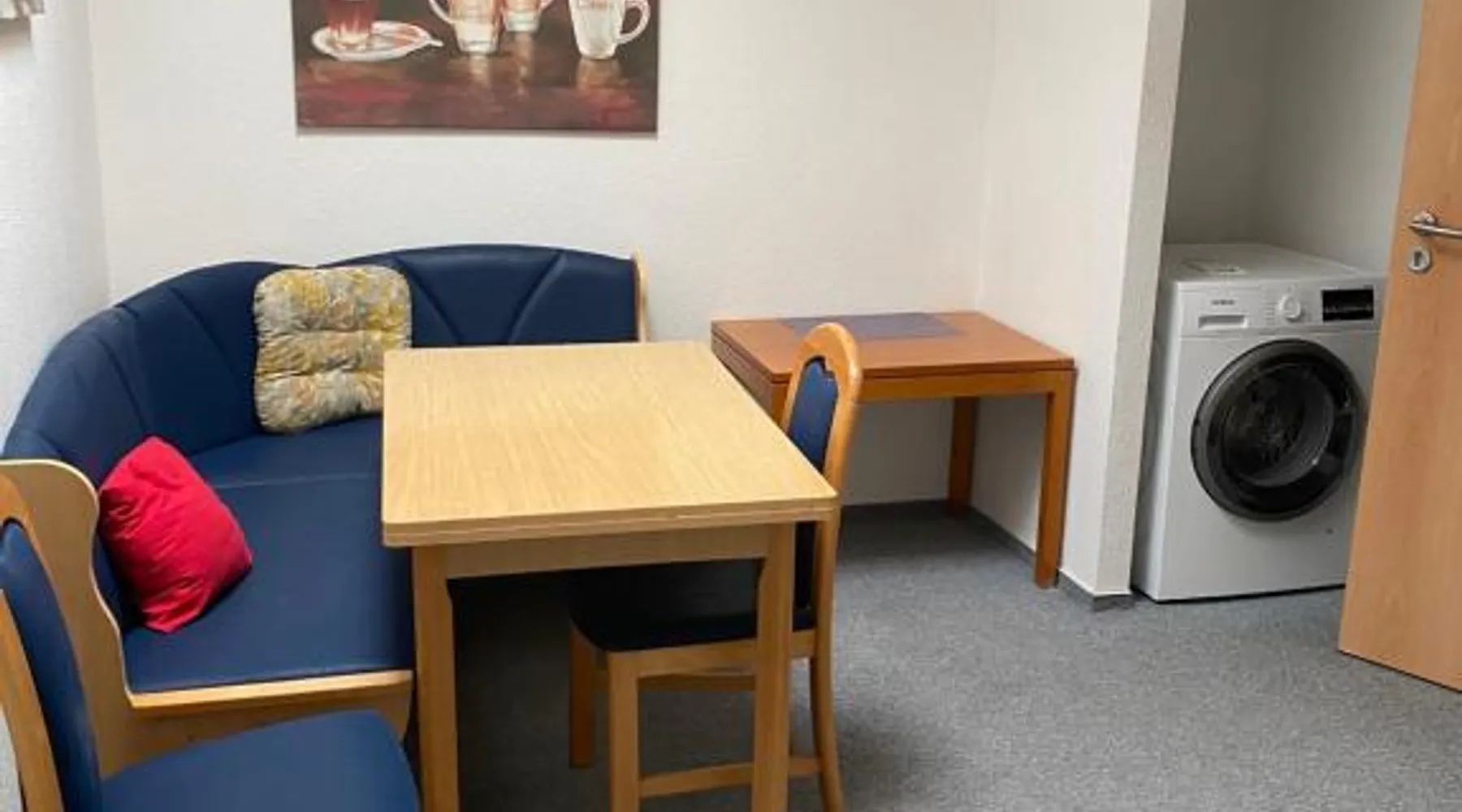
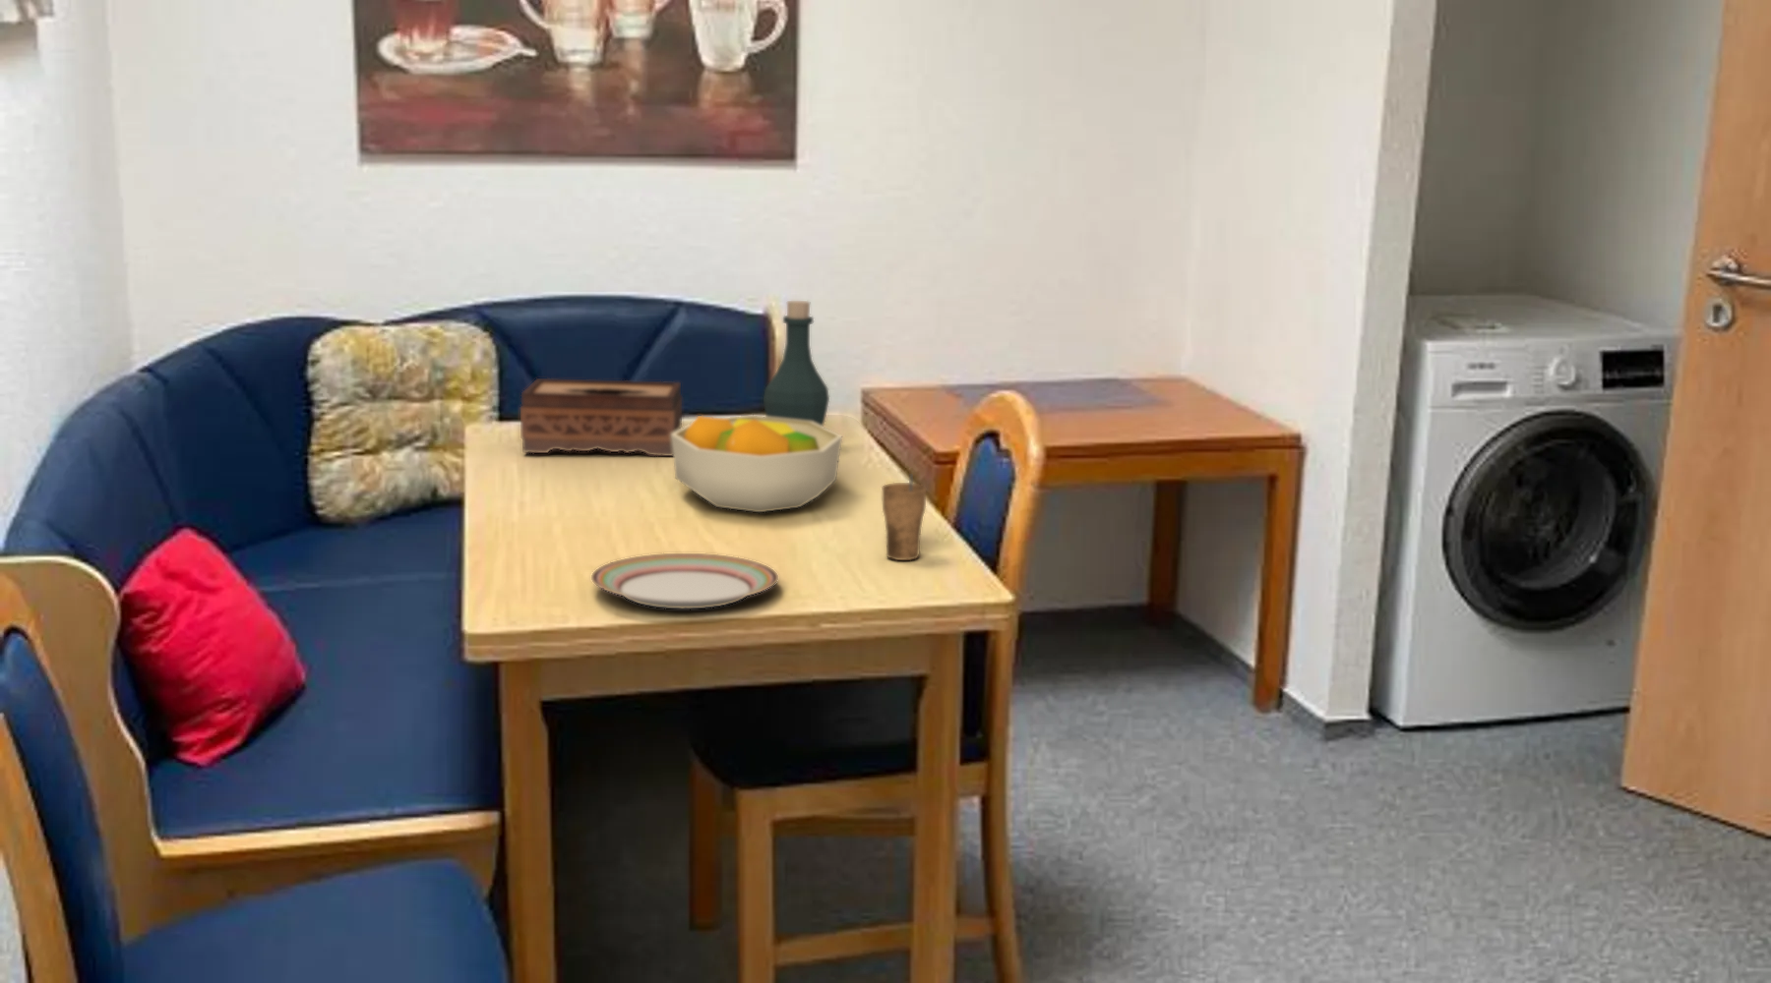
+ cup [881,473,928,562]
+ tissue box [520,378,683,458]
+ bottle [762,300,831,426]
+ fruit bowl [671,414,843,513]
+ plate [590,552,779,609]
